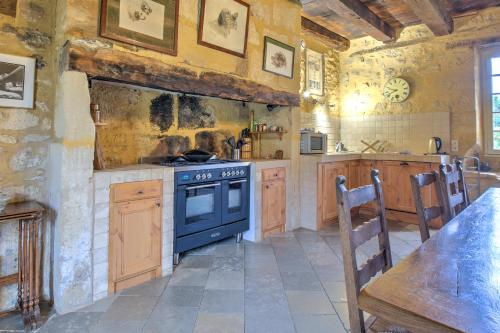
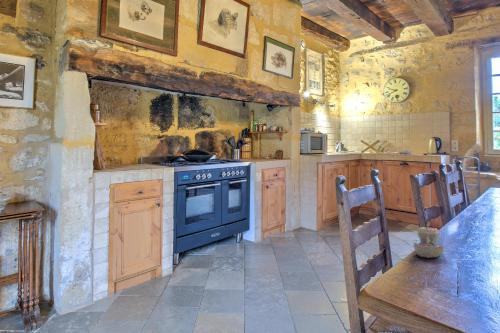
+ candle [413,220,445,259]
